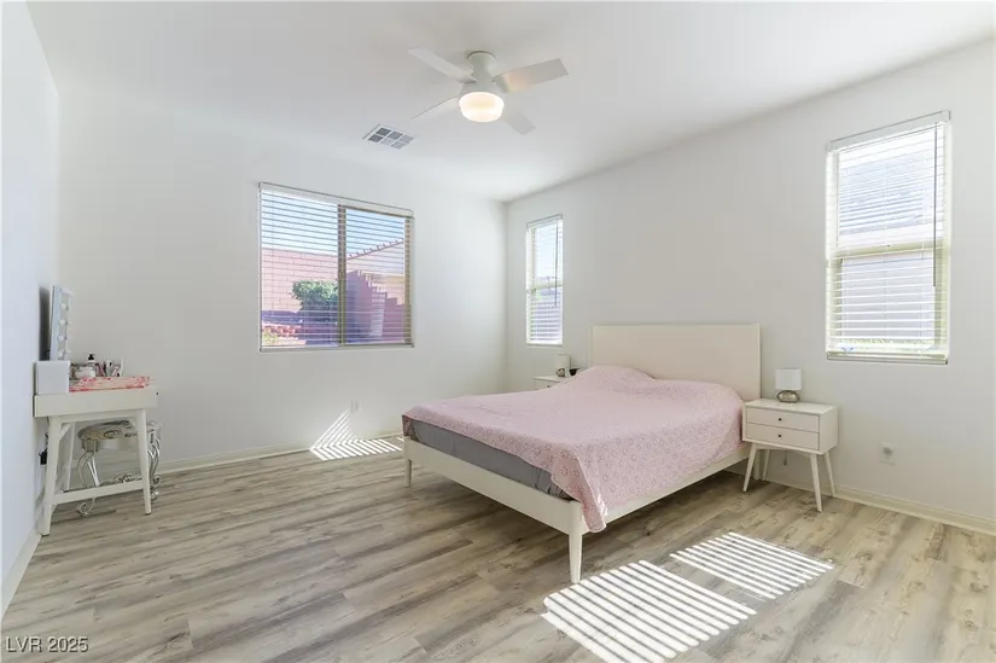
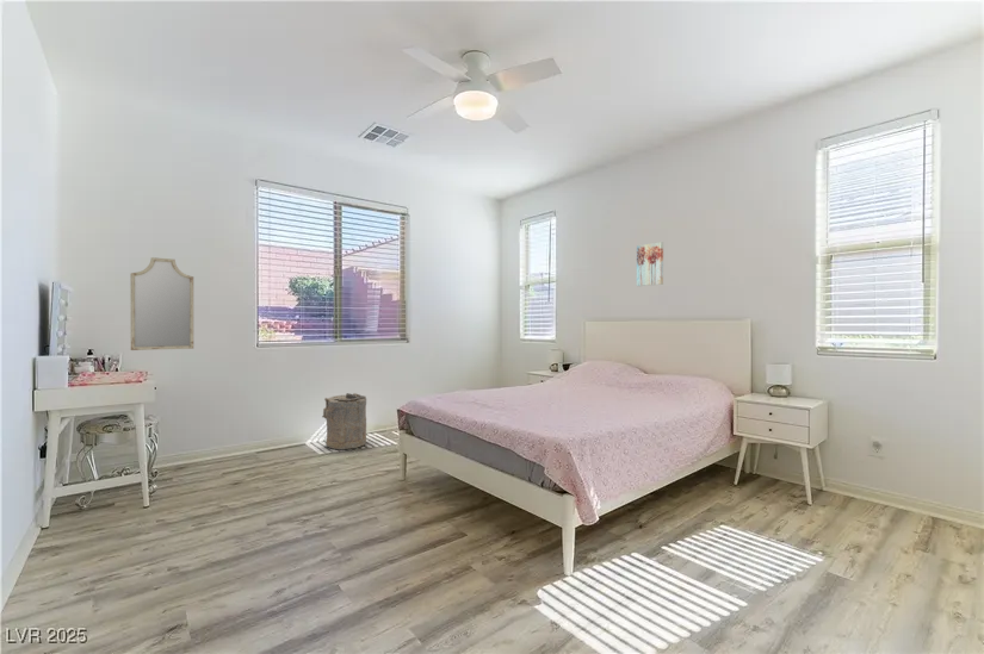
+ laundry hamper [321,392,367,450]
+ home mirror [129,256,194,351]
+ wall art [636,241,664,287]
